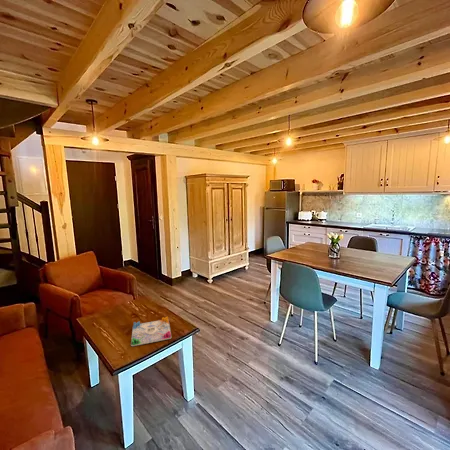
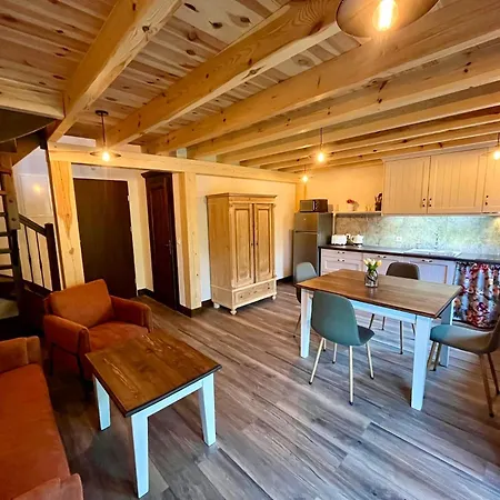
- board game [130,316,172,347]
